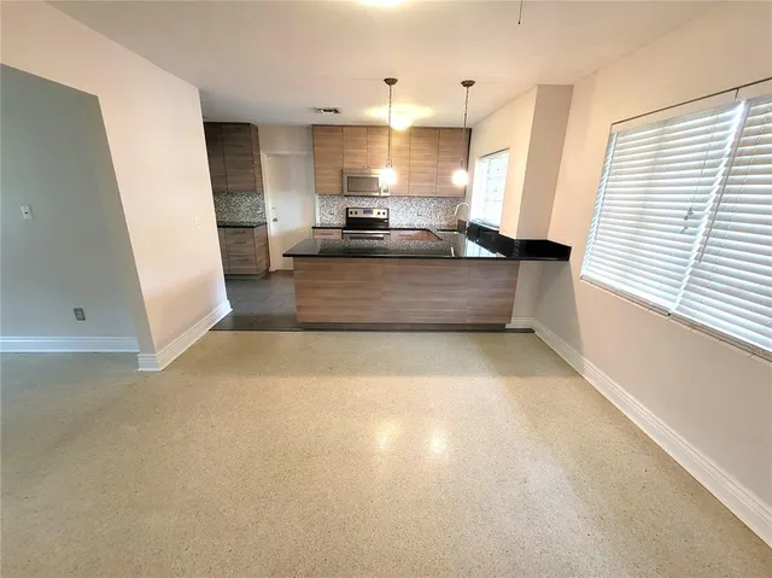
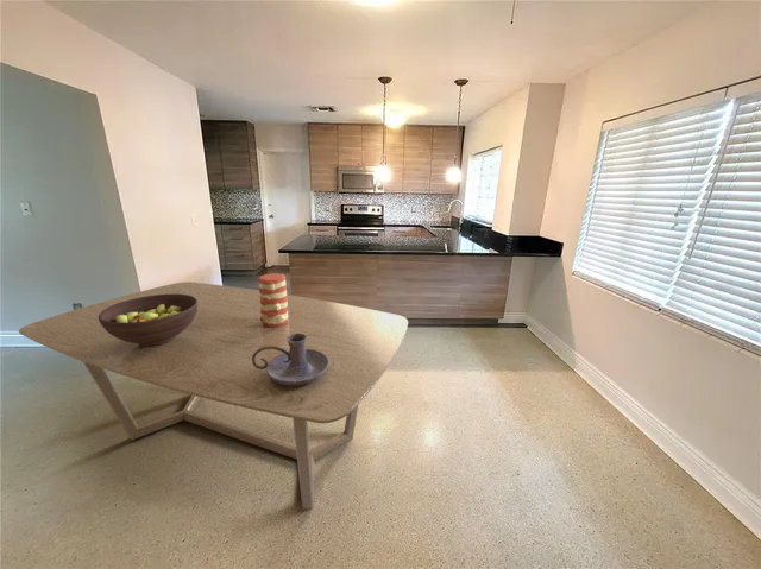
+ fruit bowl [99,293,197,346]
+ dining table [18,280,409,511]
+ candle holder [252,334,329,386]
+ vase [257,272,289,327]
